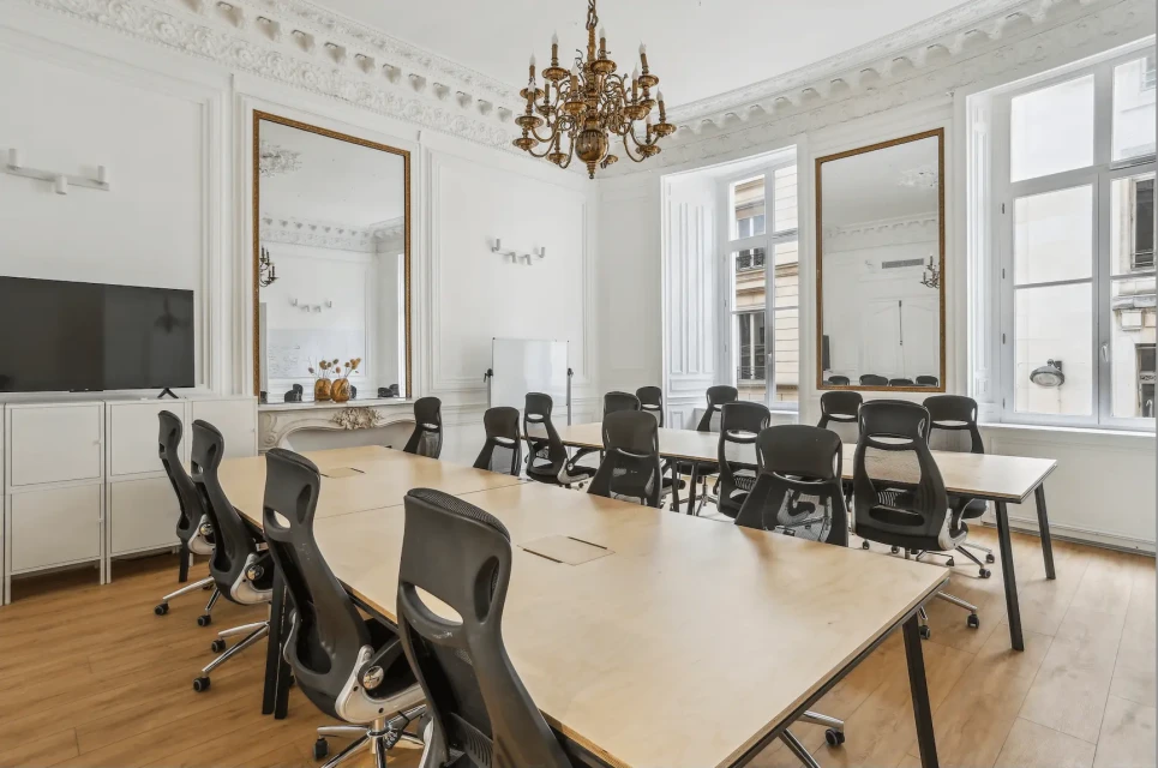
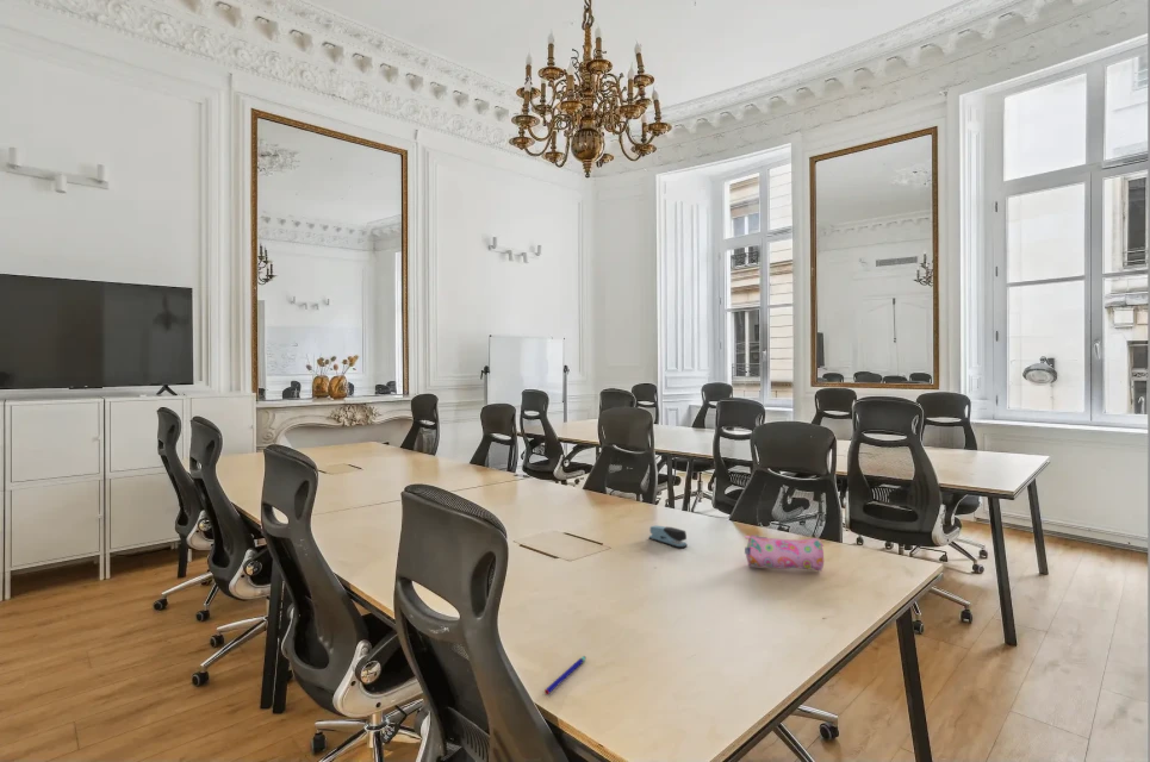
+ pencil case [744,533,825,573]
+ stapler [647,524,689,549]
+ pen [543,655,588,695]
